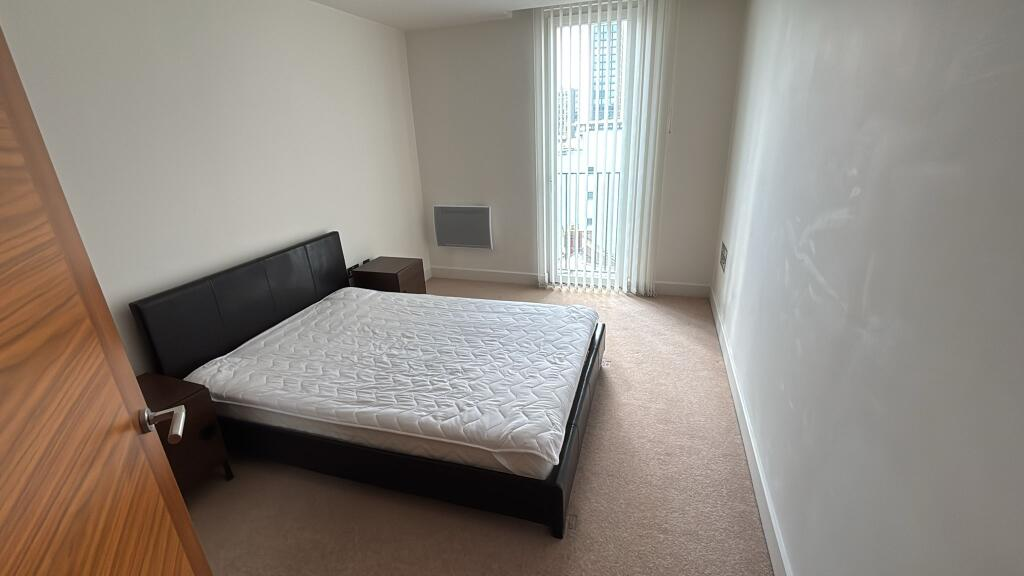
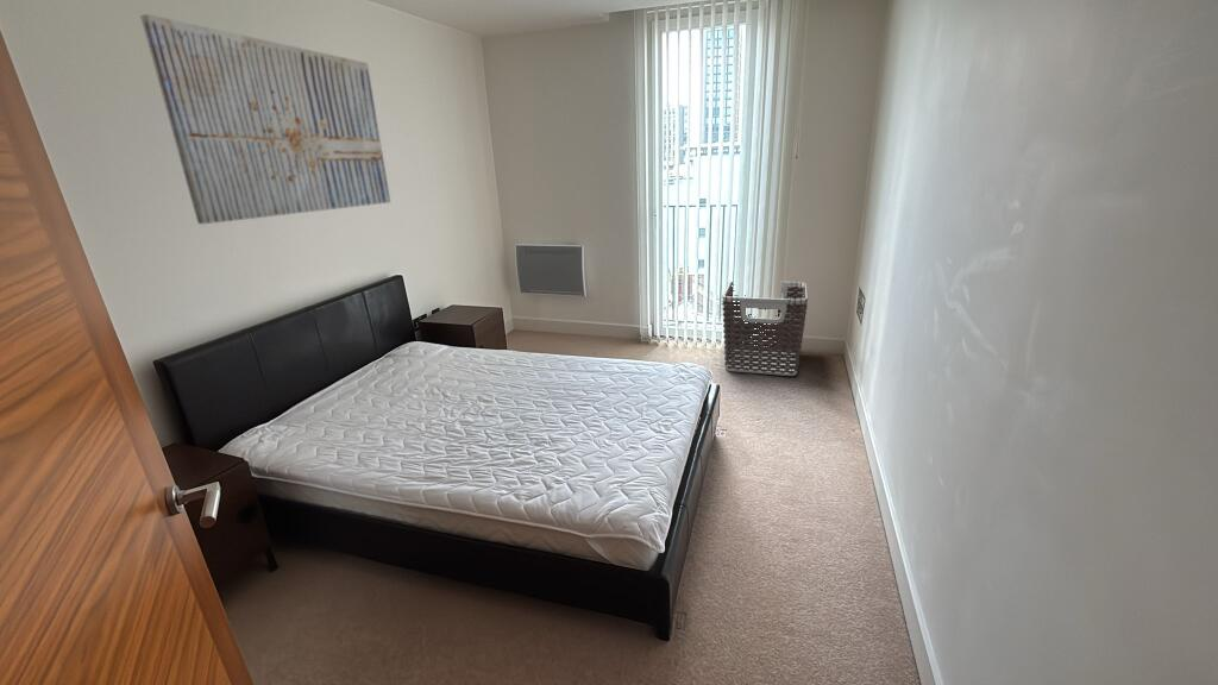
+ clothes hamper [721,281,809,377]
+ wall art [139,13,391,225]
